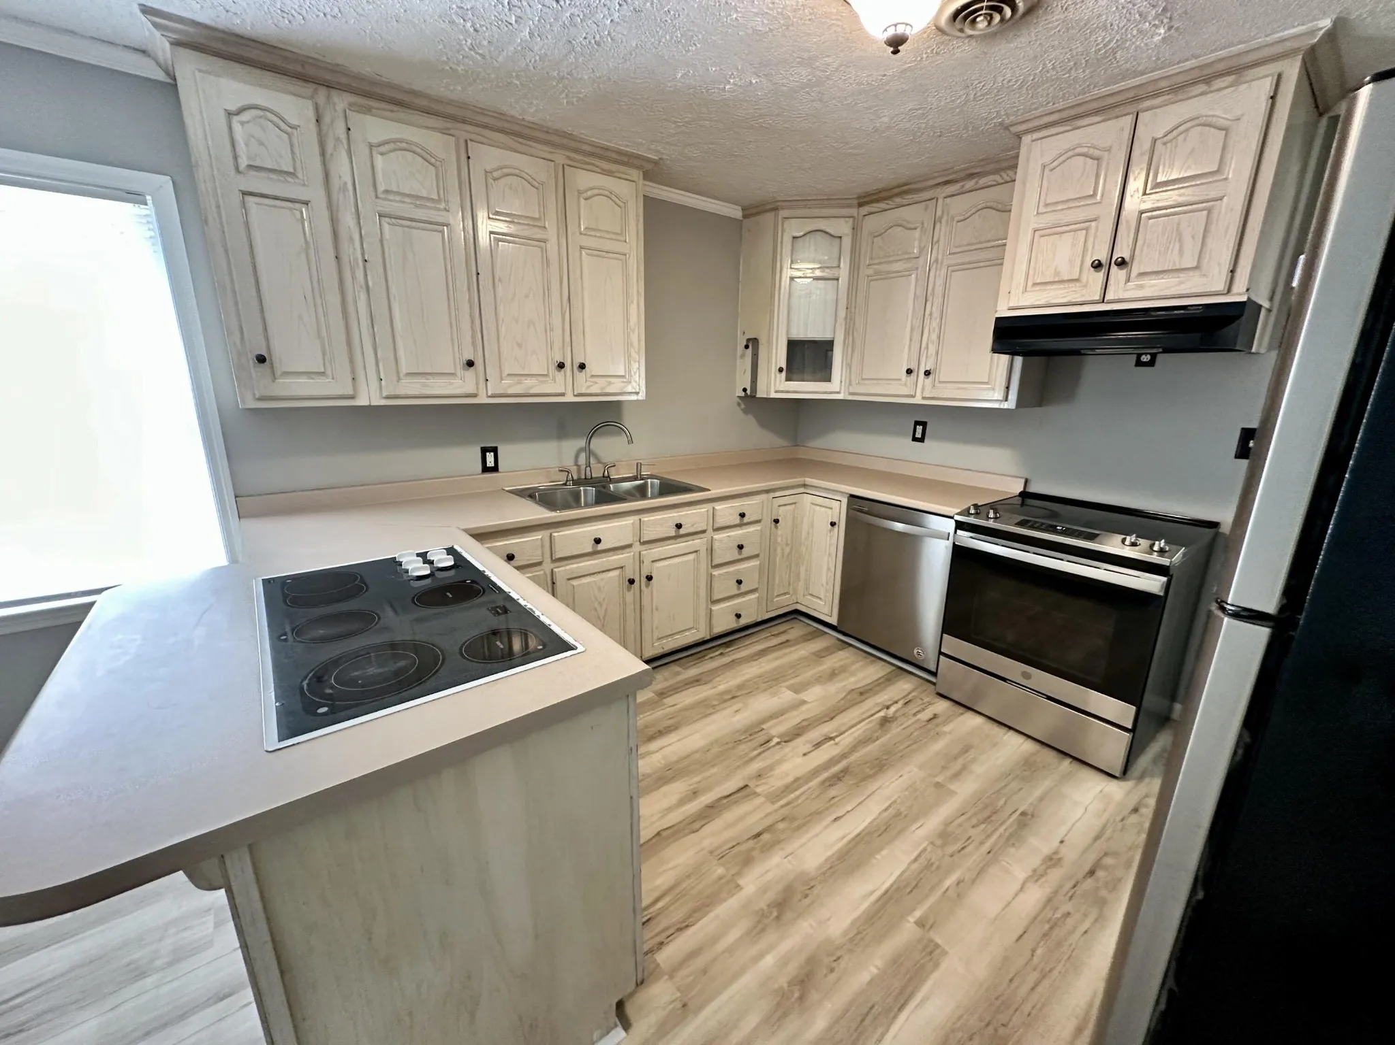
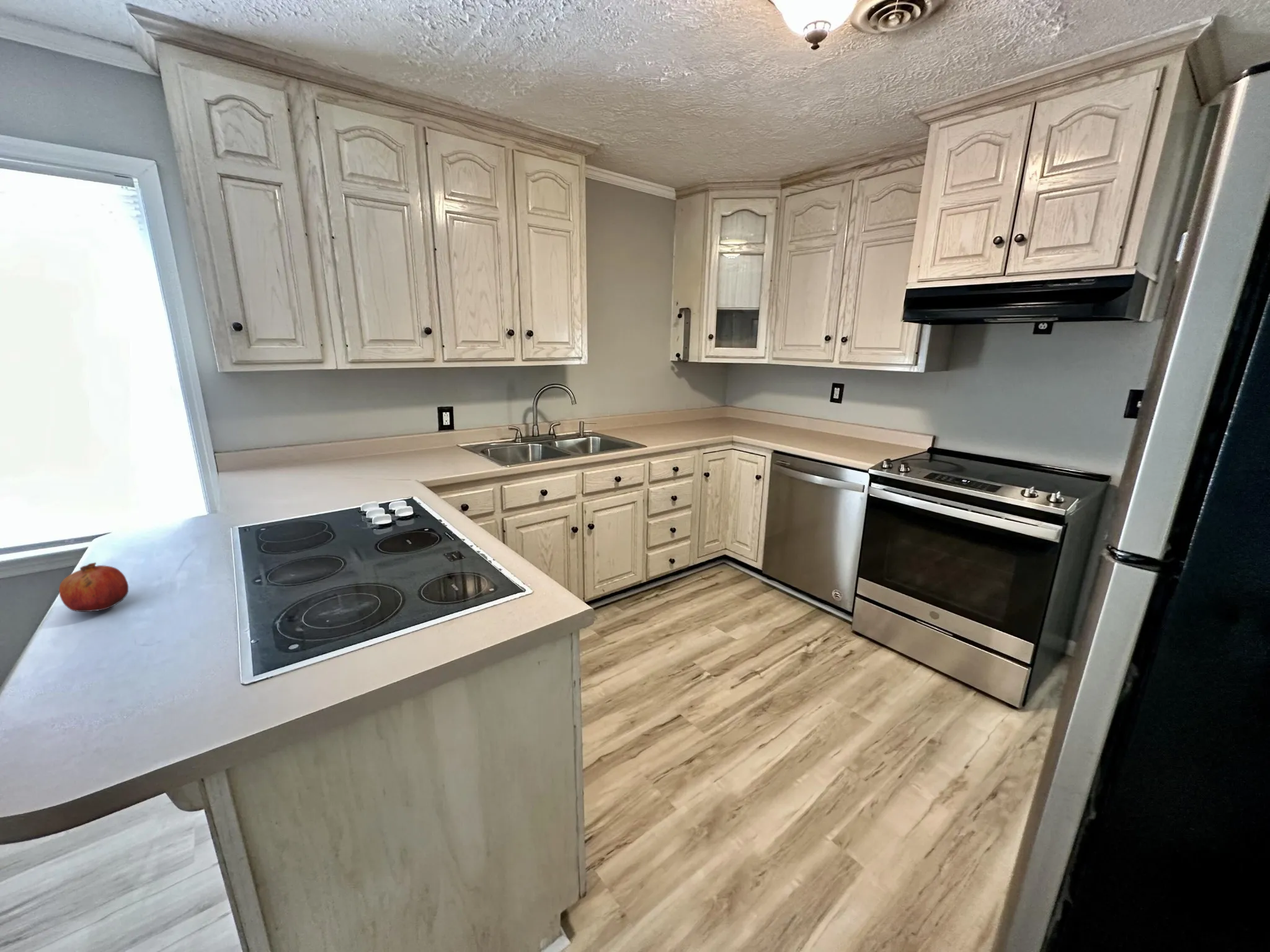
+ fruit [58,562,129,612]
